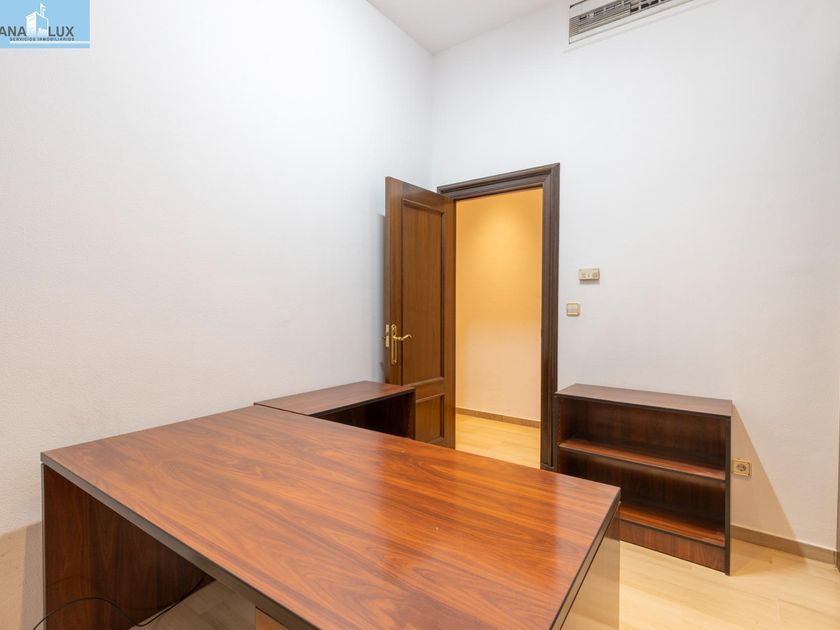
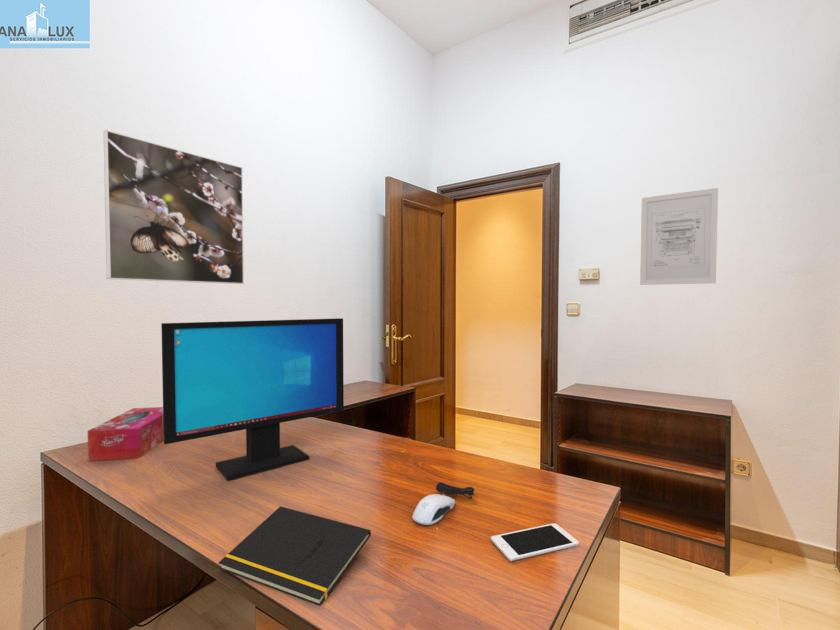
+ notepad [218,506,372,607]
+ tissue box [87,406,164,462]
+ computer mouse [411,481,475,526]
+ wall art [639,187,719,286]
+ cell phone [490,522,580,562]
+ computer monitor [160,317,345,482]
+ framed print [103,129,245,285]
